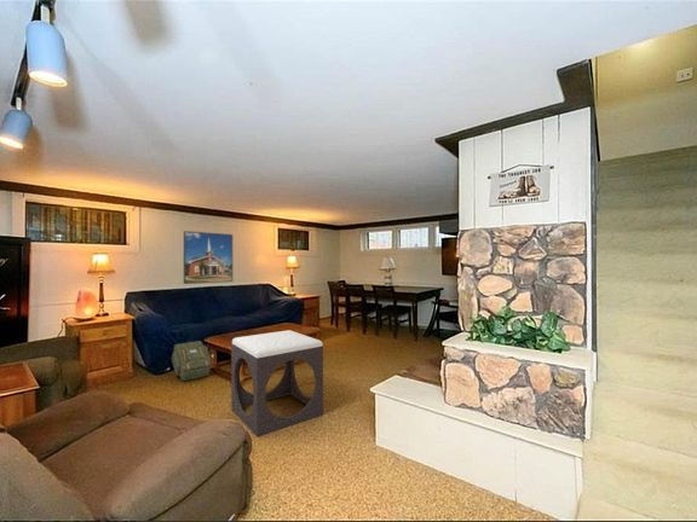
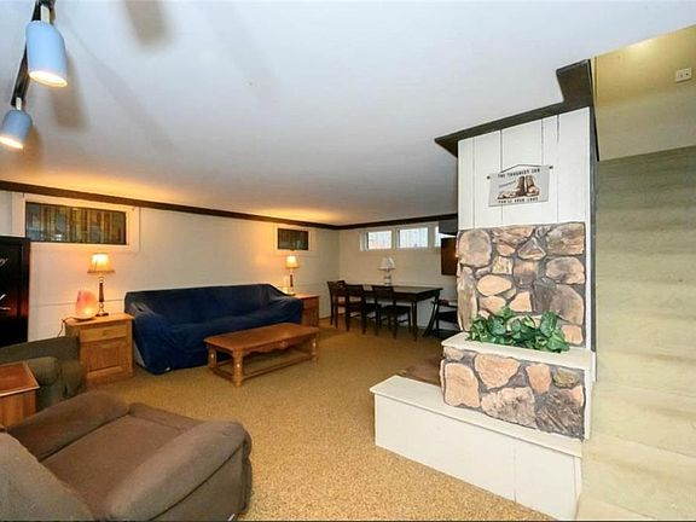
- backpack [171,340,213,382]
- footstool [230,329,324,439]
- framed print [183,230,234,285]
